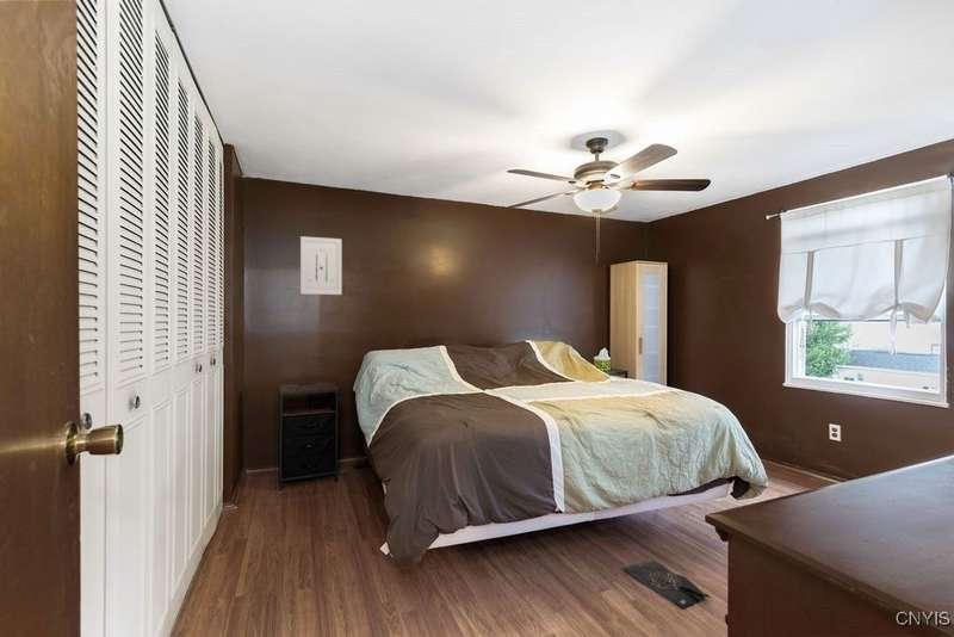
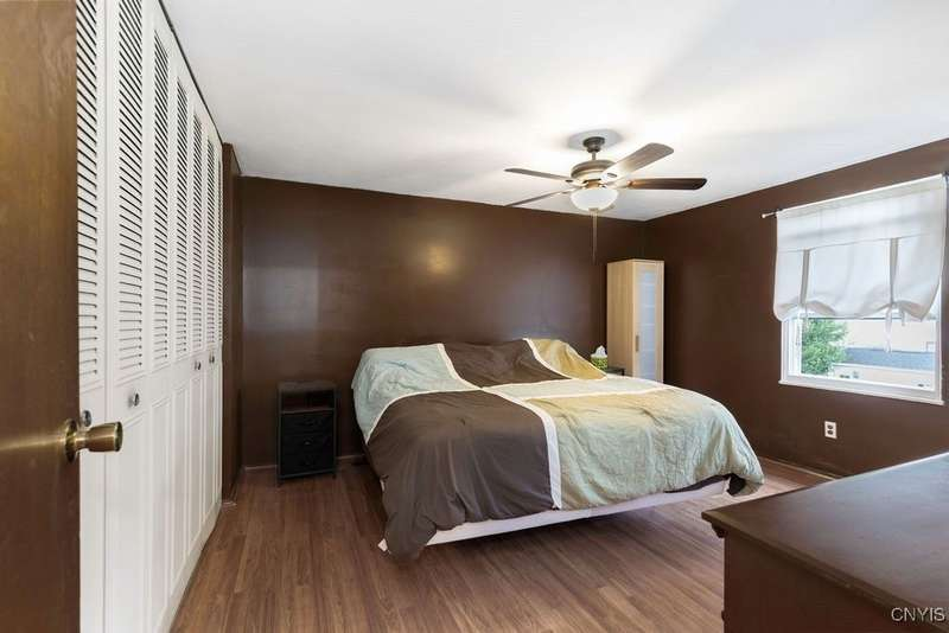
- bag [621,559,712,611]
- wall art [299,235,343,296]
